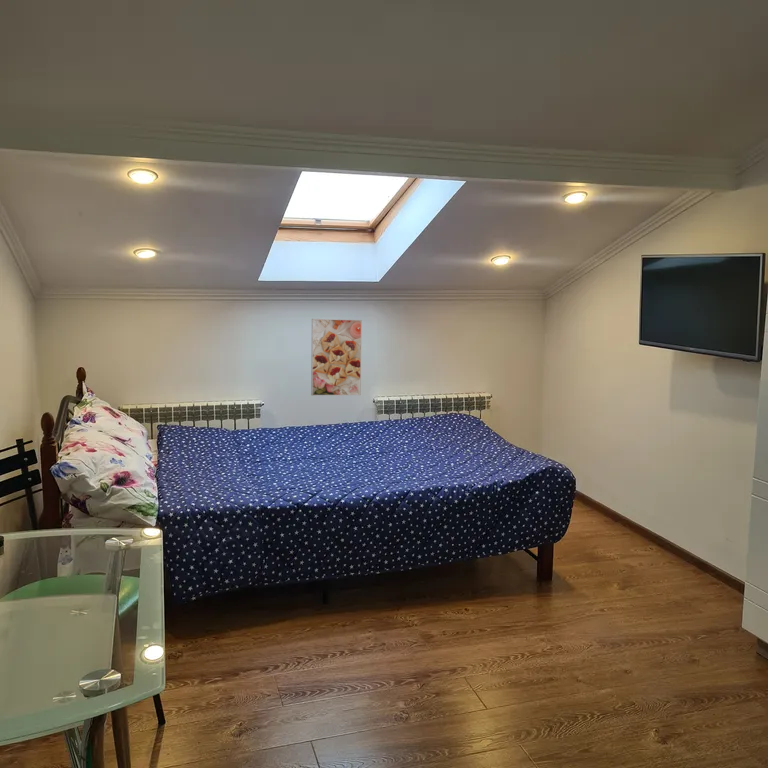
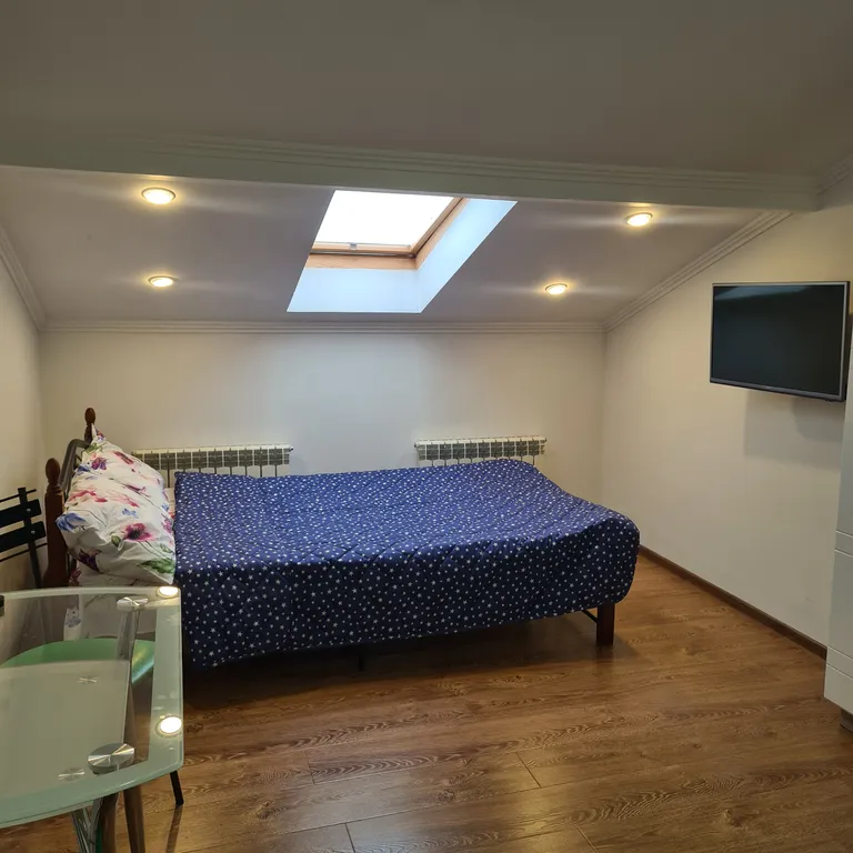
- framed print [310,318,363,397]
